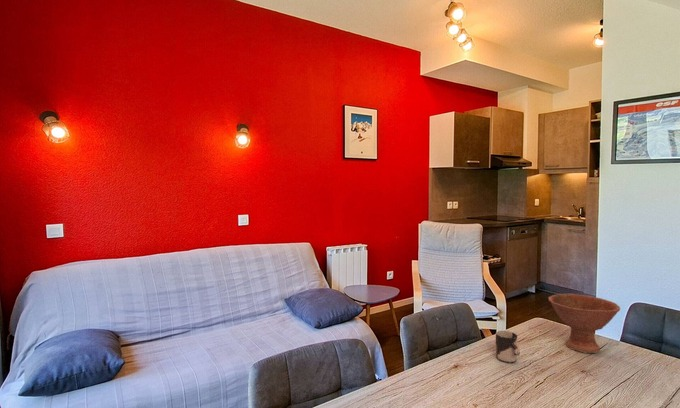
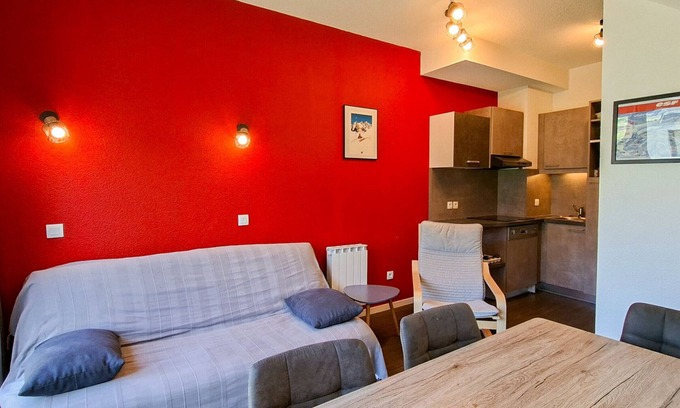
- cup [495,330,521,364]
- bowl [547,293,621,354]
